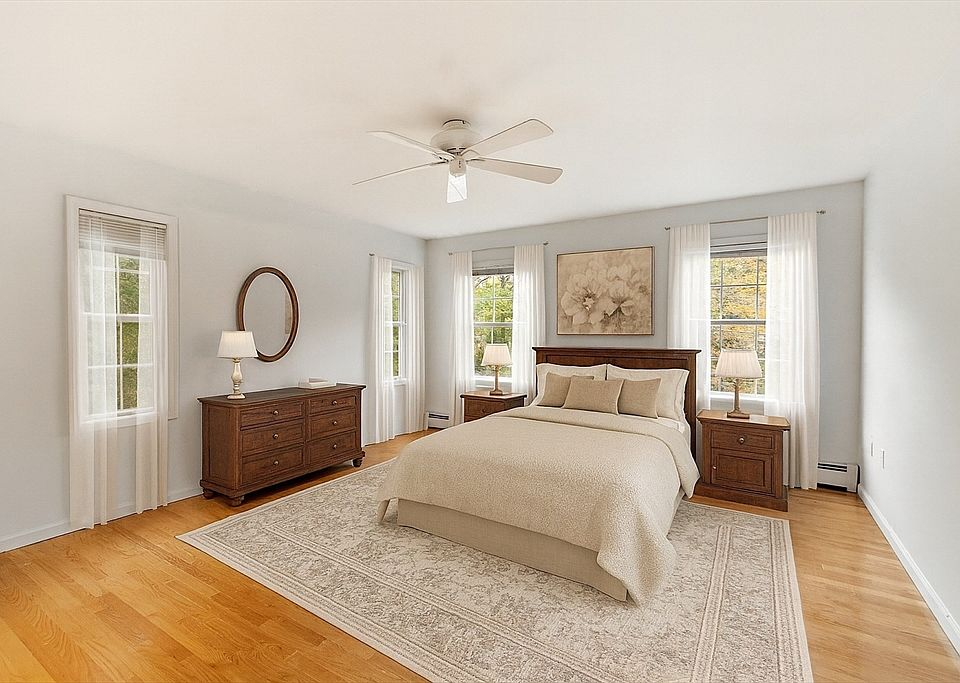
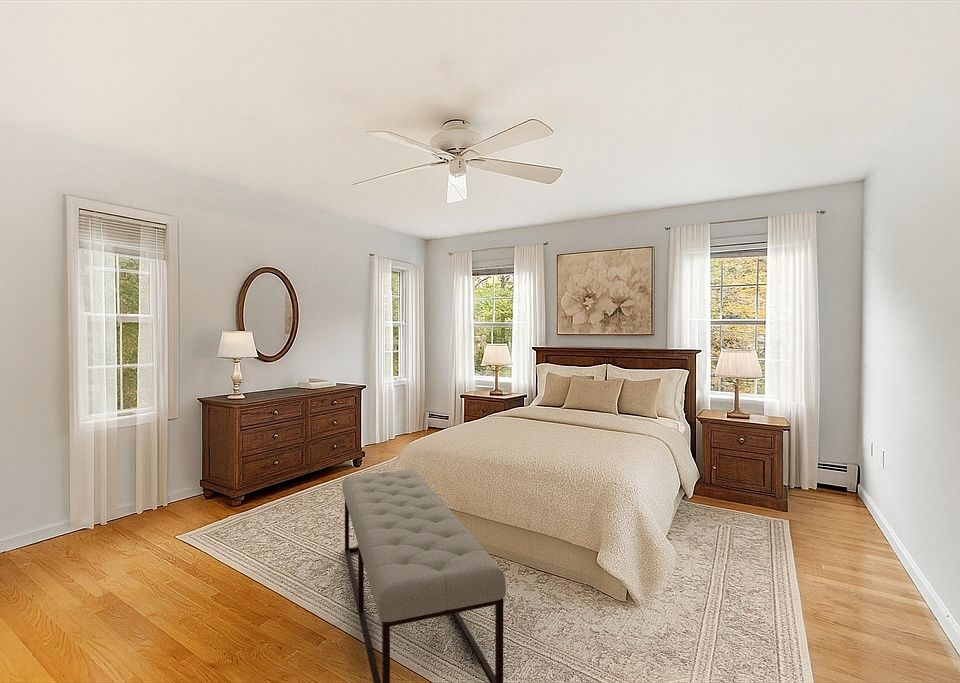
+ bench [341,469,507,683]
